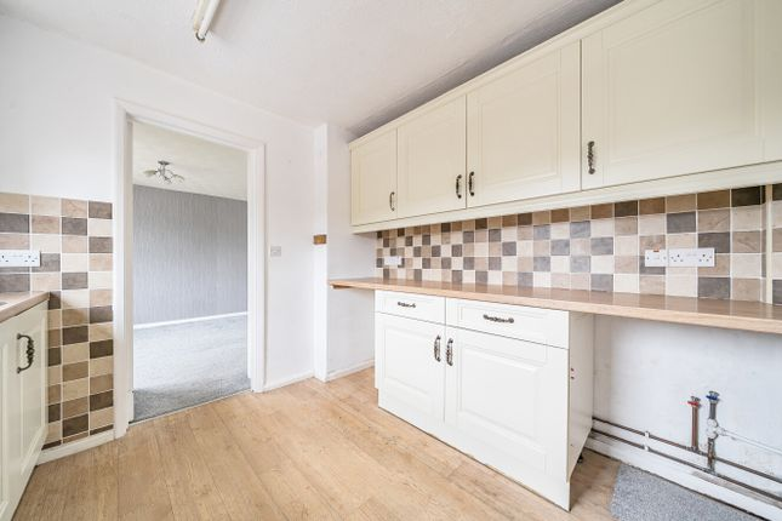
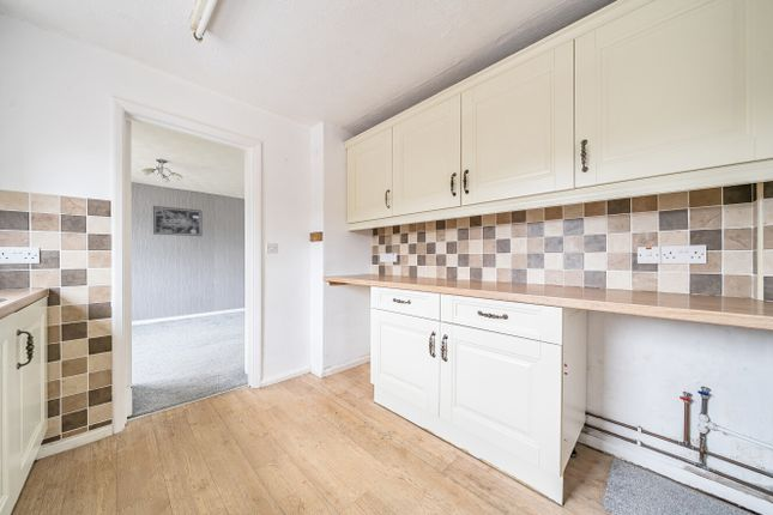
+ wall art [152,205,203,237]
